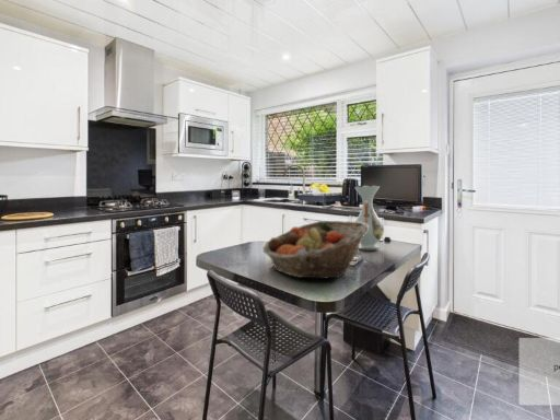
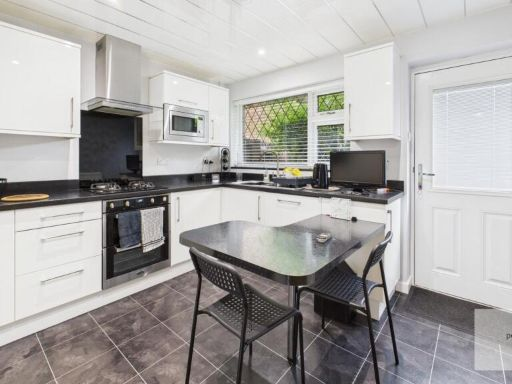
- vase [353,185,385,252]
- fruit basket [261,220,369,280]
